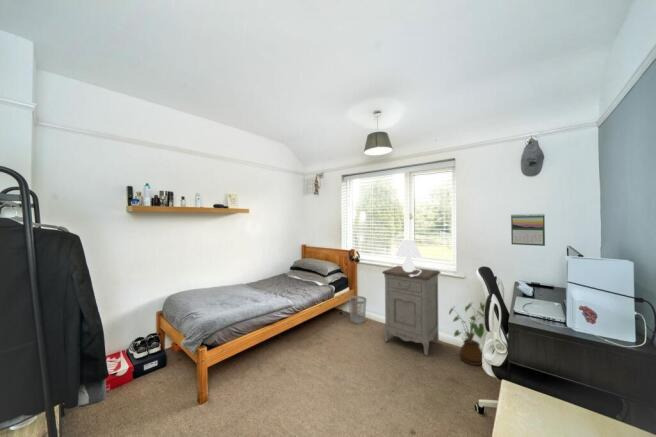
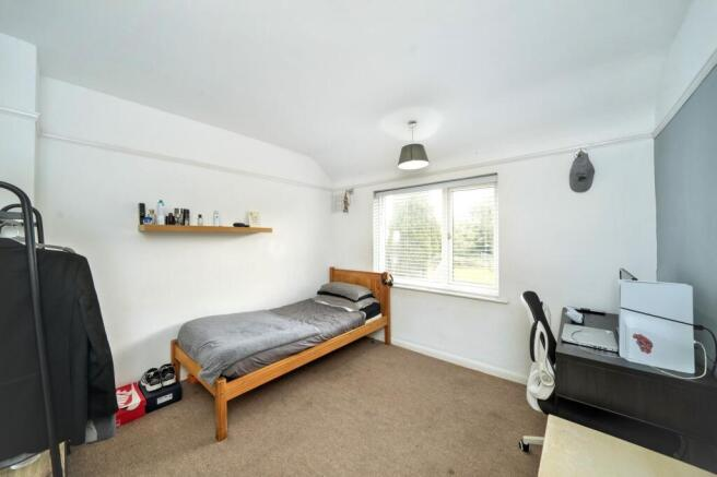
- nightstand [381,265,442,356]
- table lamp [394,239,423,276]
- house plant [448,301,486,366]
- calendar [510,213,546,247]
- wastebasket [348,295,367,325]
